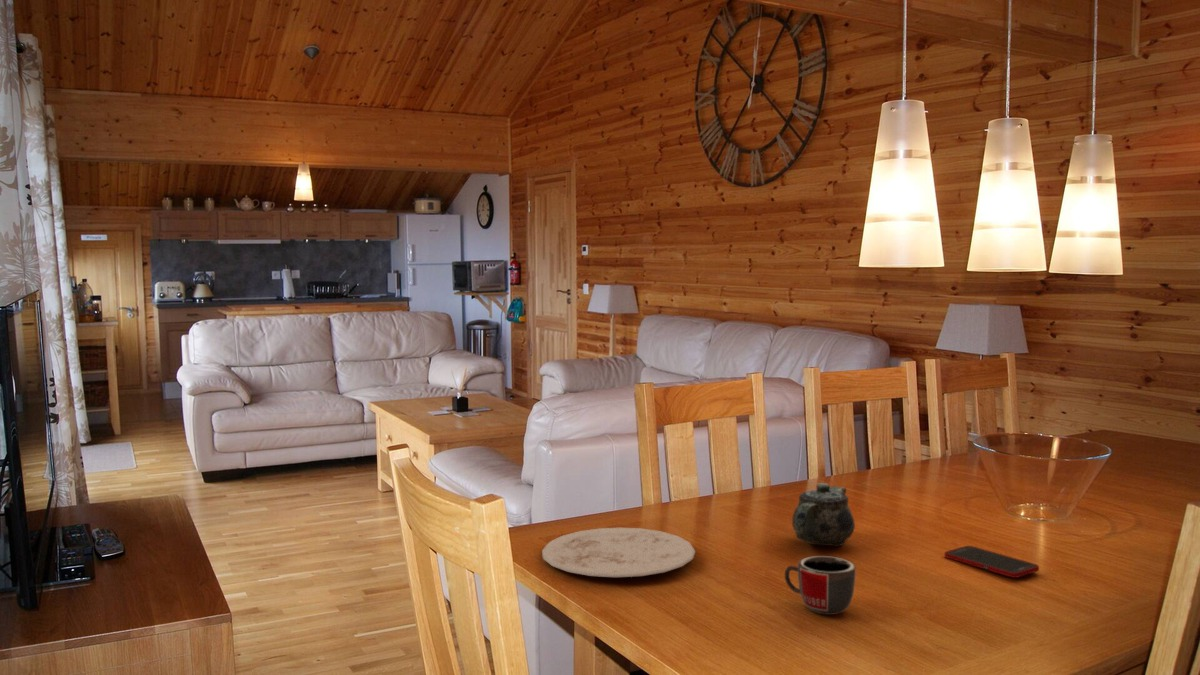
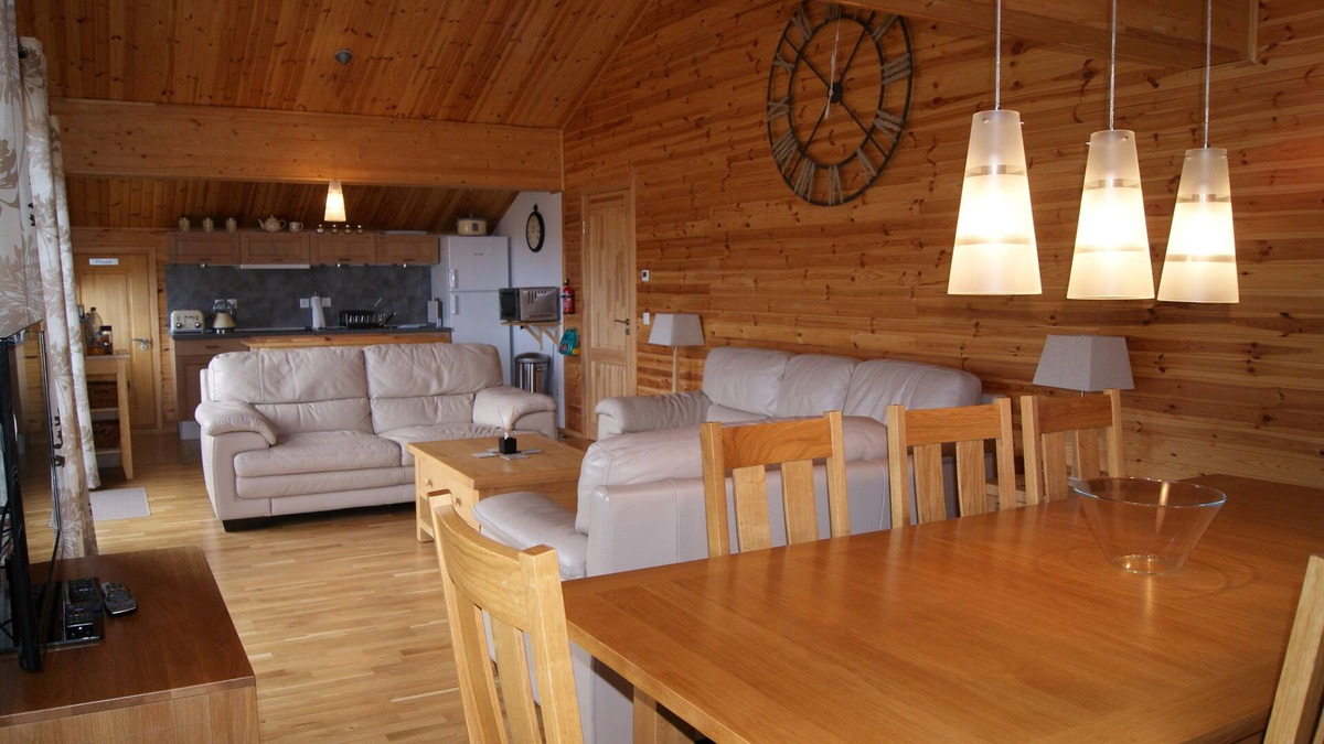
- cell phone [944,545,1040,579]
- plate [541,527,696,578]
- mug [784,555,857,616]
- chinaware [791,482,856,547]
